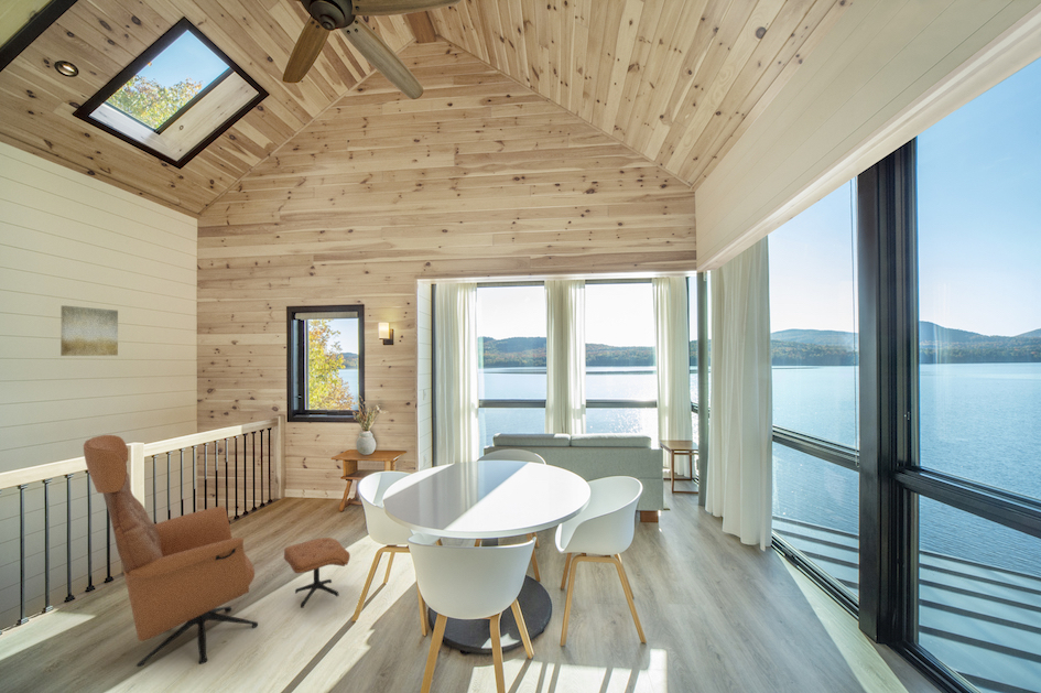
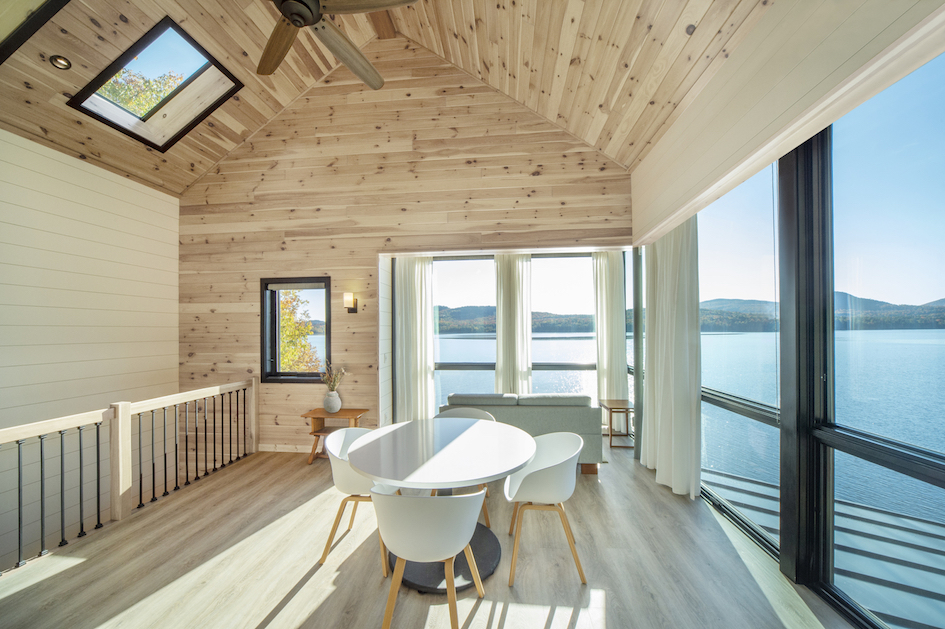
- lounge chair [83,434,351,668]
- wall art [59,304,119,357]
